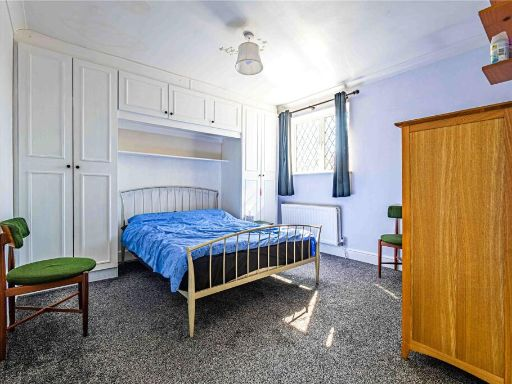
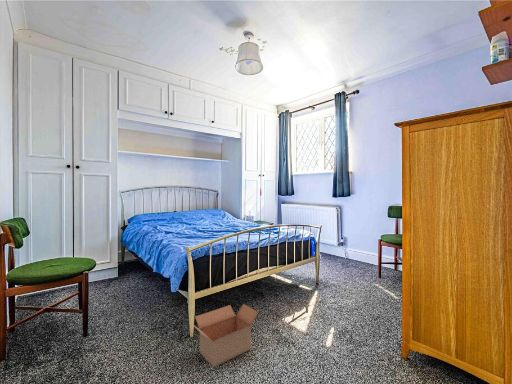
+ cardboard box [190,303,259,368]
